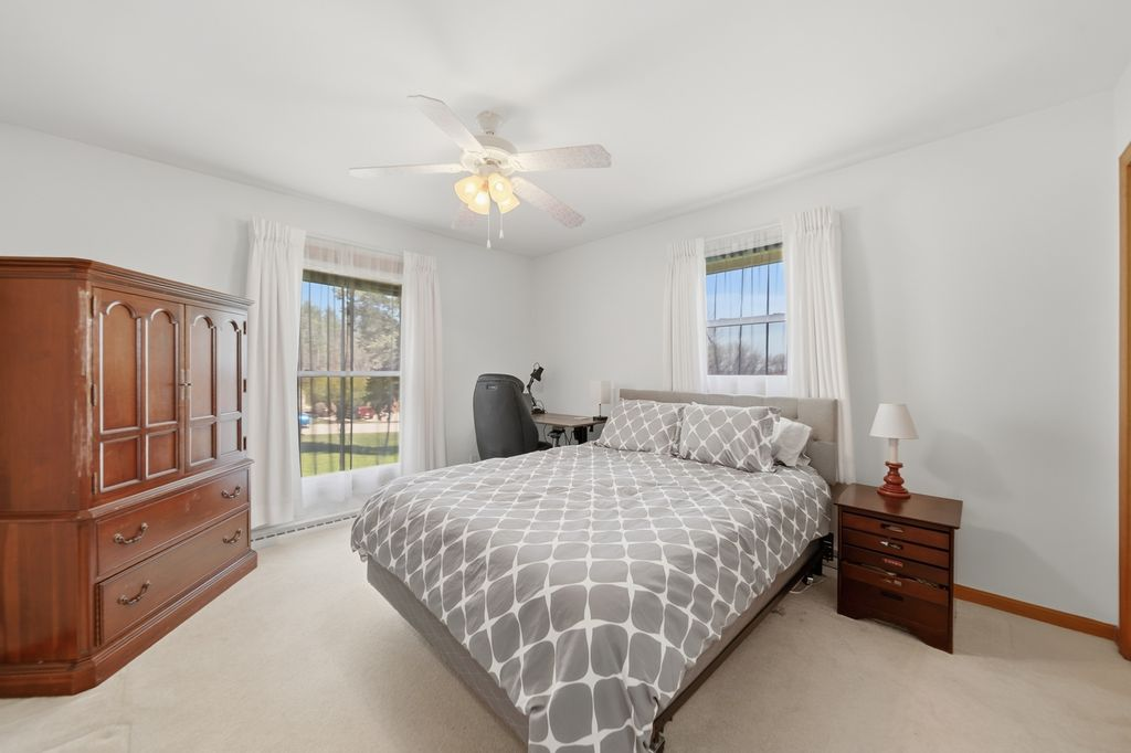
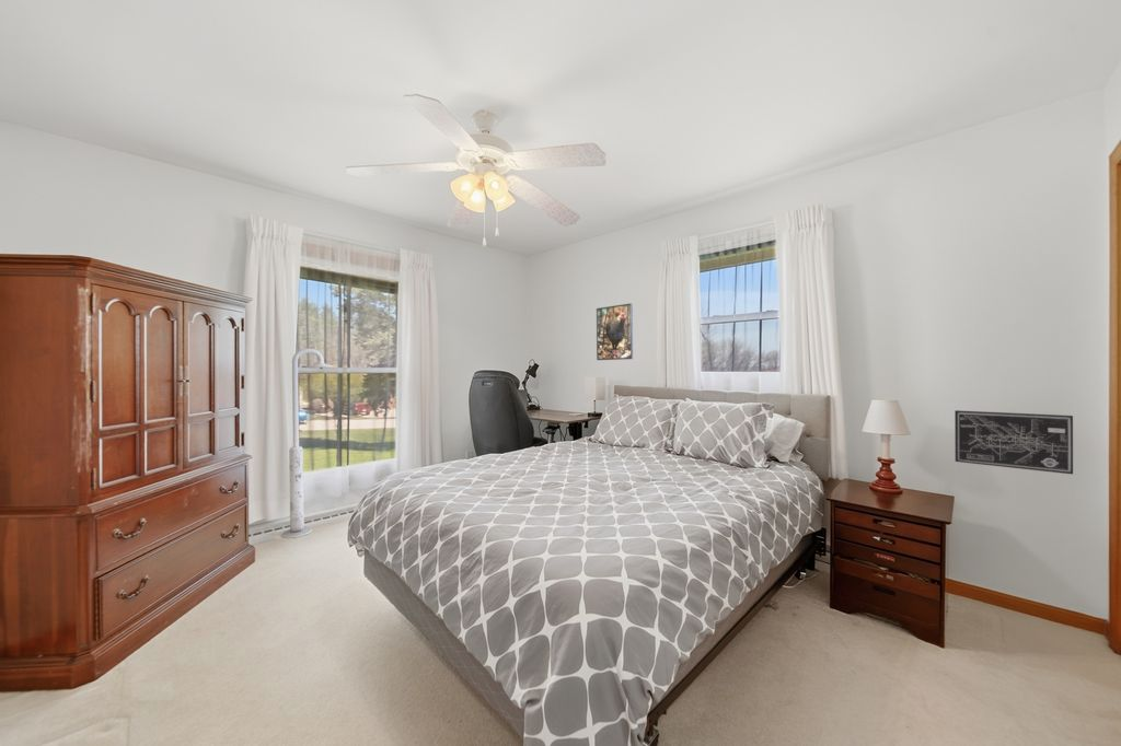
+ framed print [596,302,634,361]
+ floor lamp [281,347,337,539]
+ wall art [954,409,1074,476]
